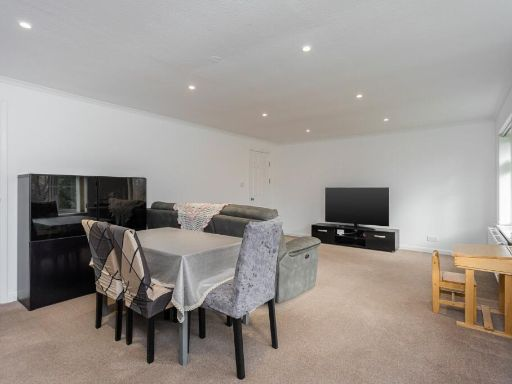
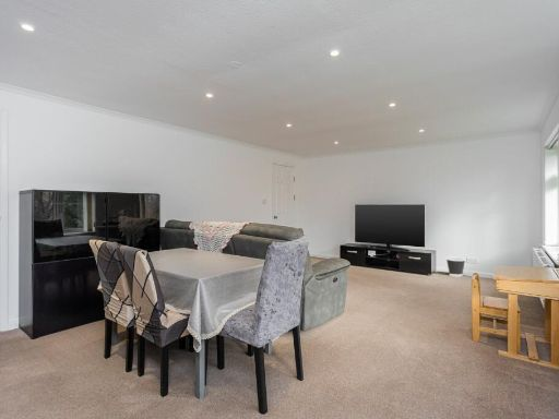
+ wastebasket [445,256,466,277]
